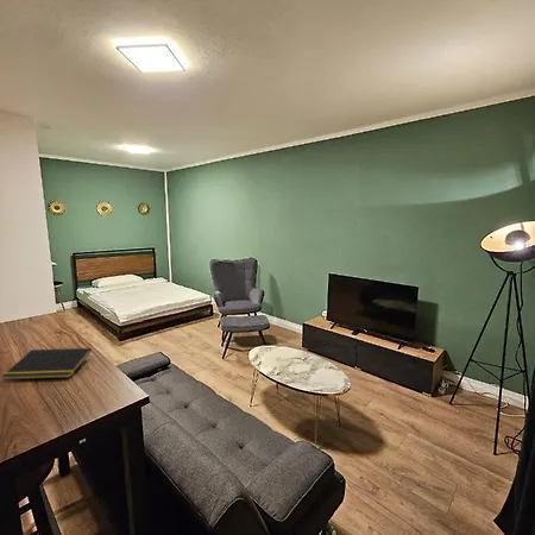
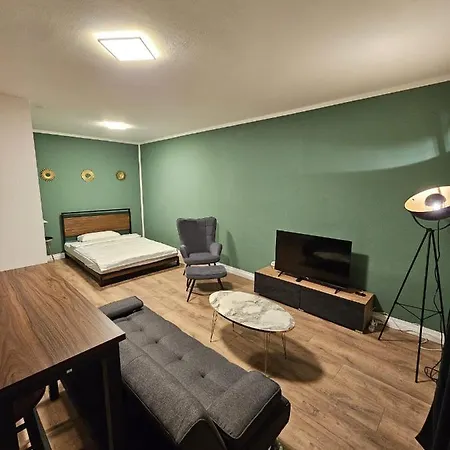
- notepad [1,347,93,380]
